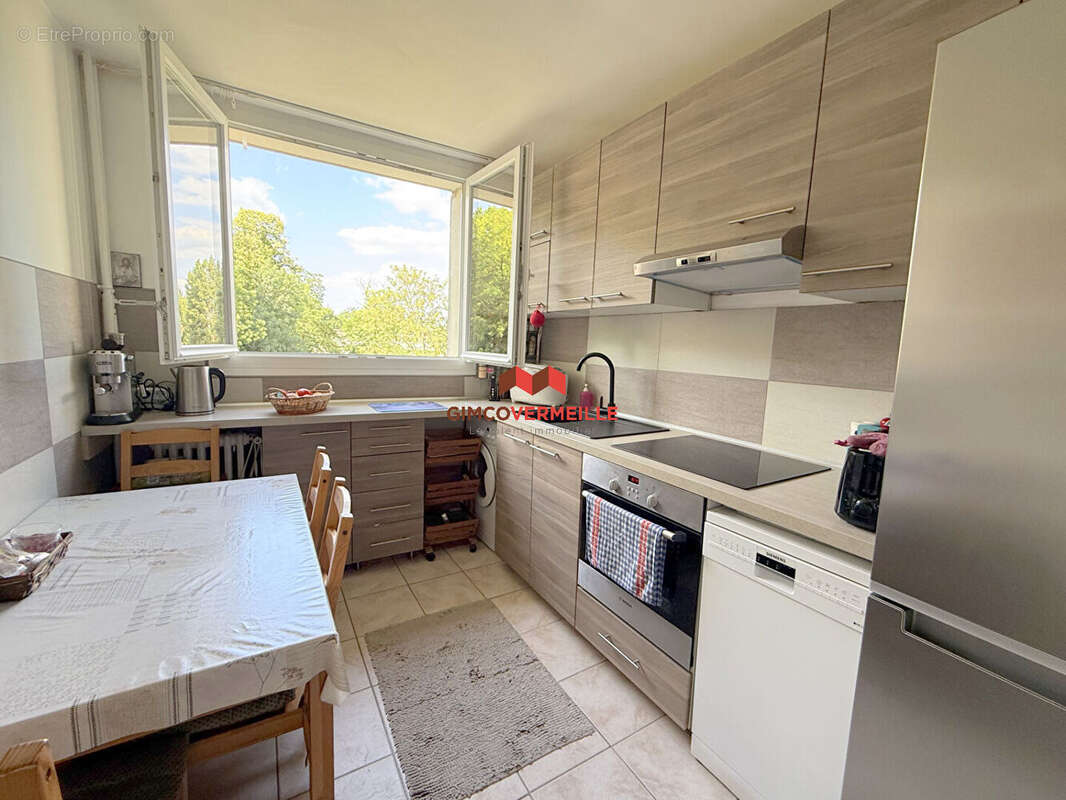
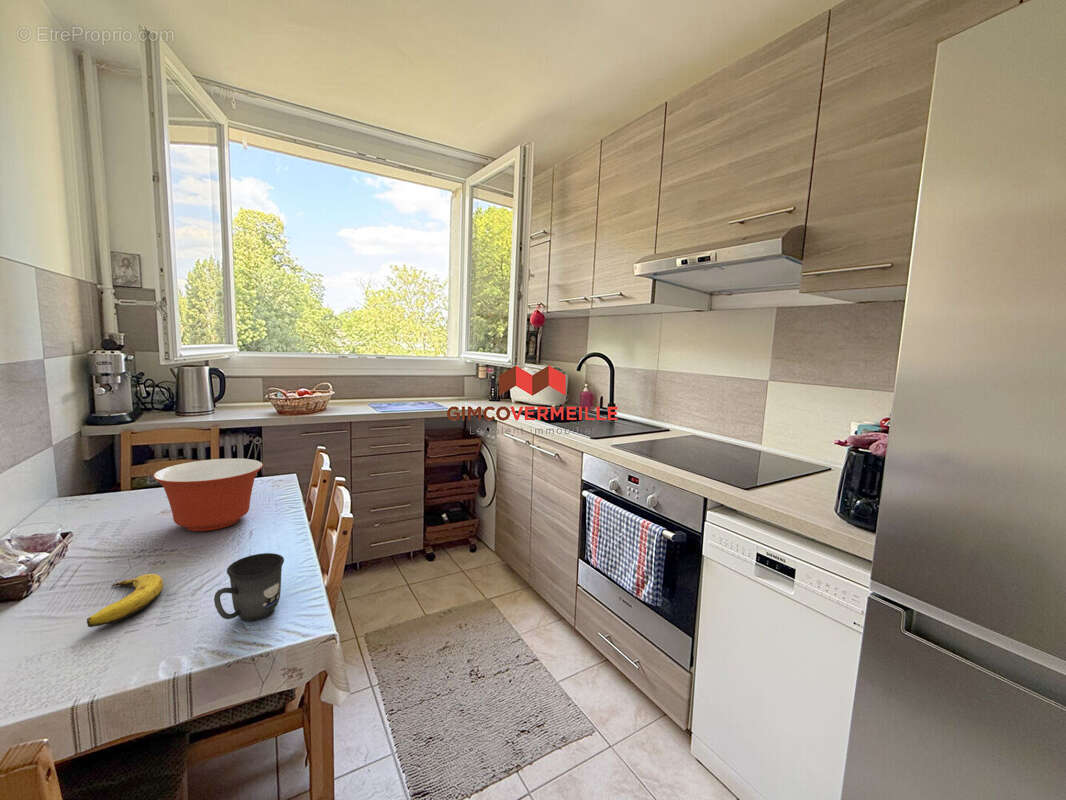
+ banana [86,573,164,628]
+ mug [213,552,285,622]
+ mixing bowl [152,458,264,532]
